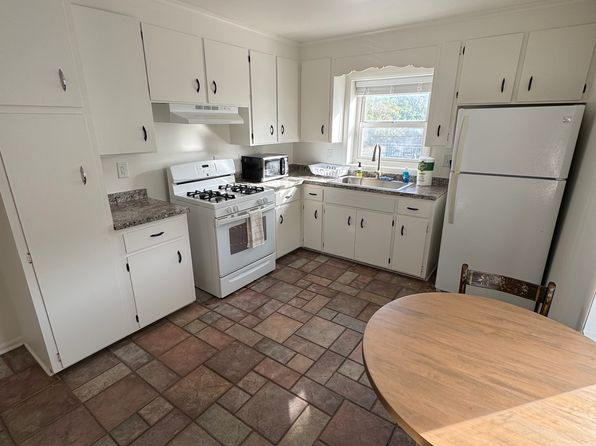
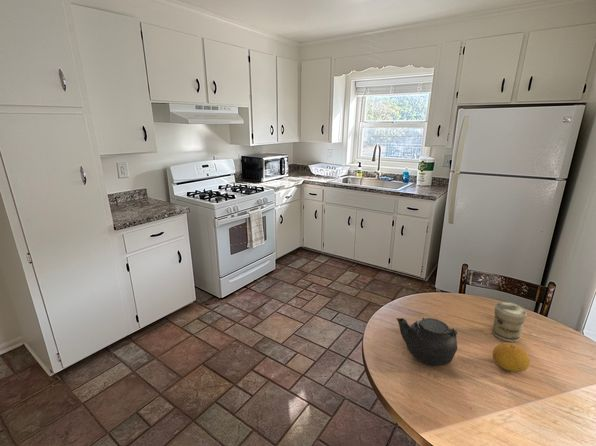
+ fruit [492,342,531,373]
+ teapot [395,317,458,367]
+ jar [491,301,528,343]
